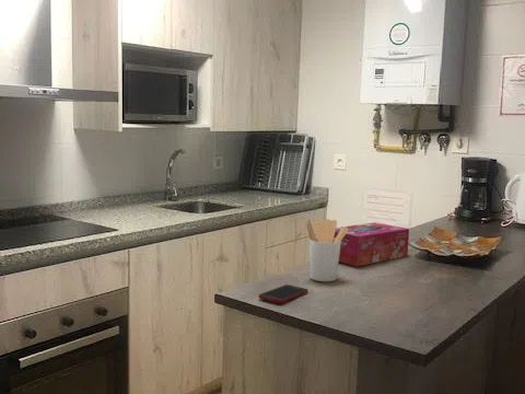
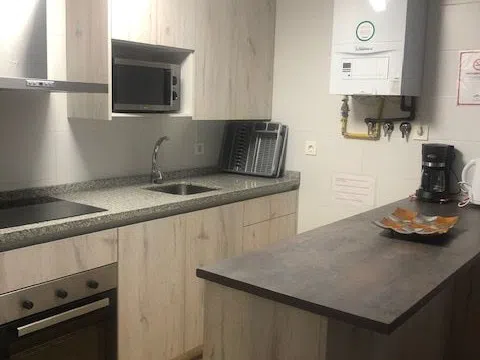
- utensil holder [305,218,348,282]
- tissue box [334,221,410,267]
- cell phone [258,283,310,304]
